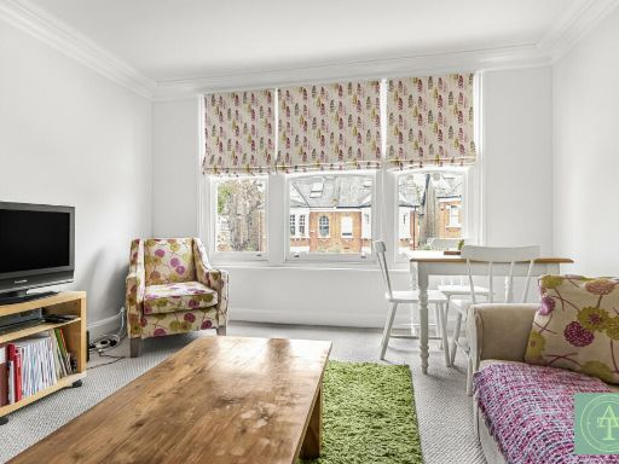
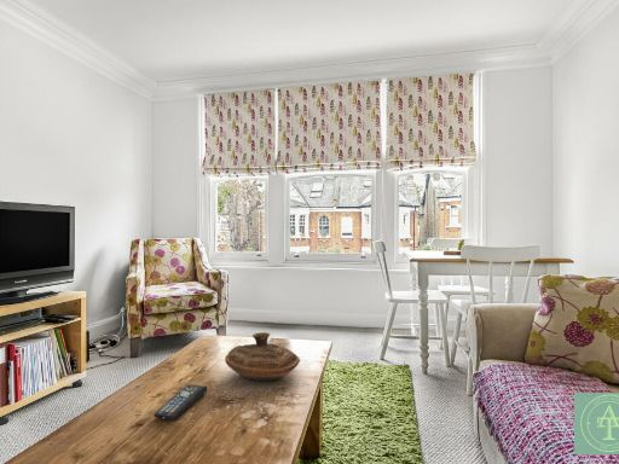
+ remote control [152,383,208,422]
+ decorative bowl [224,331,301,382]
